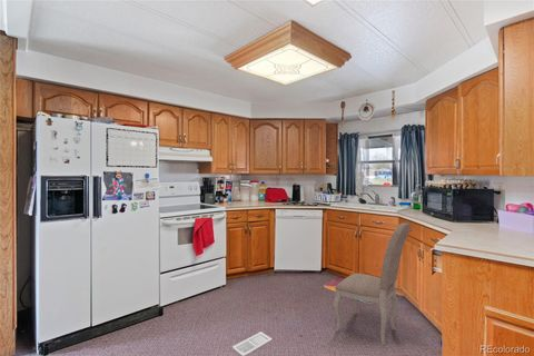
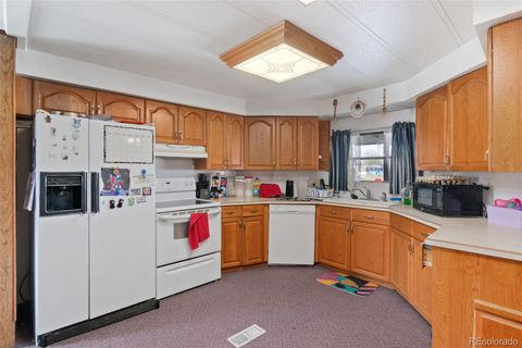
- dining chair [333,221,412,346]
